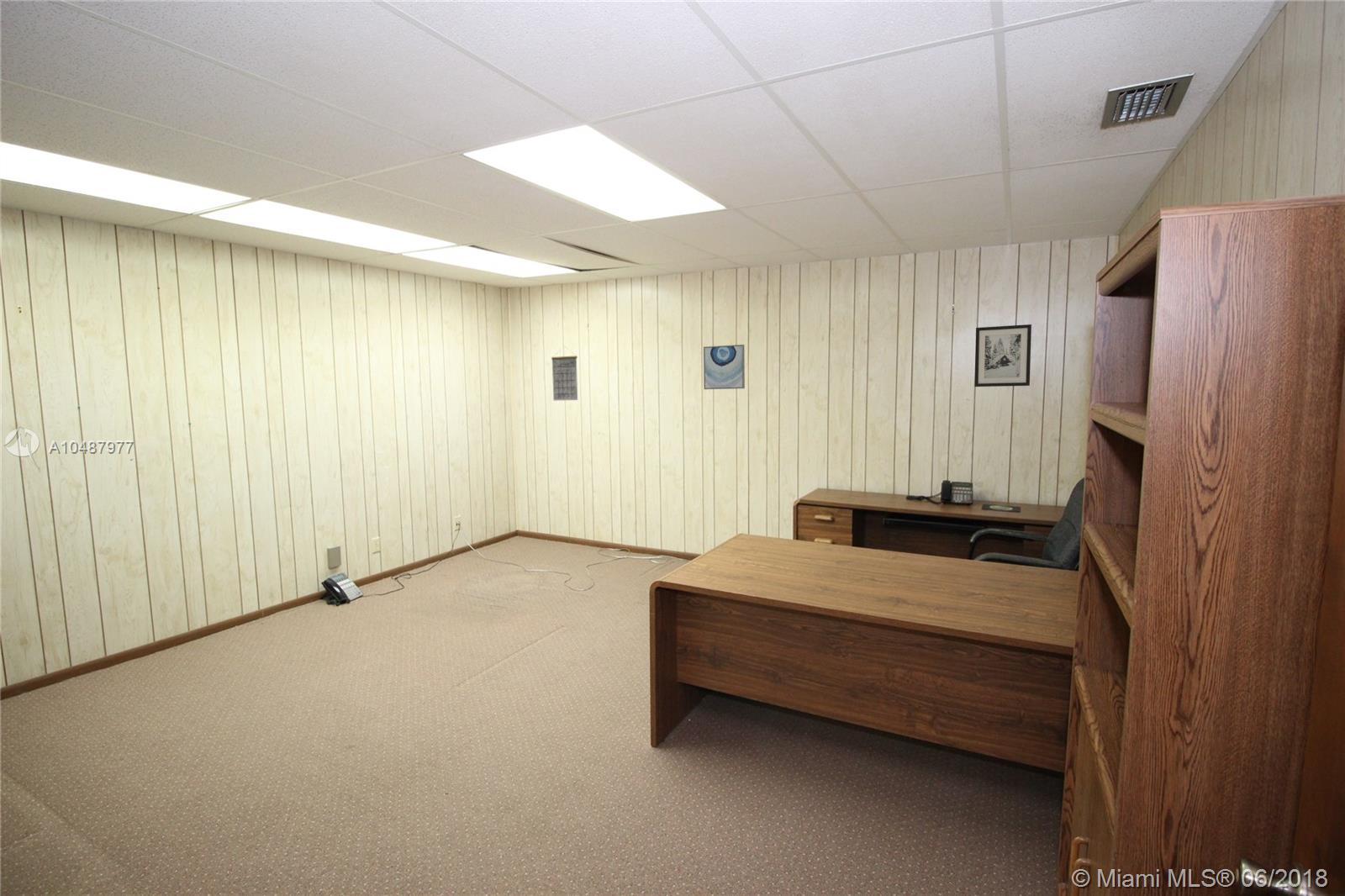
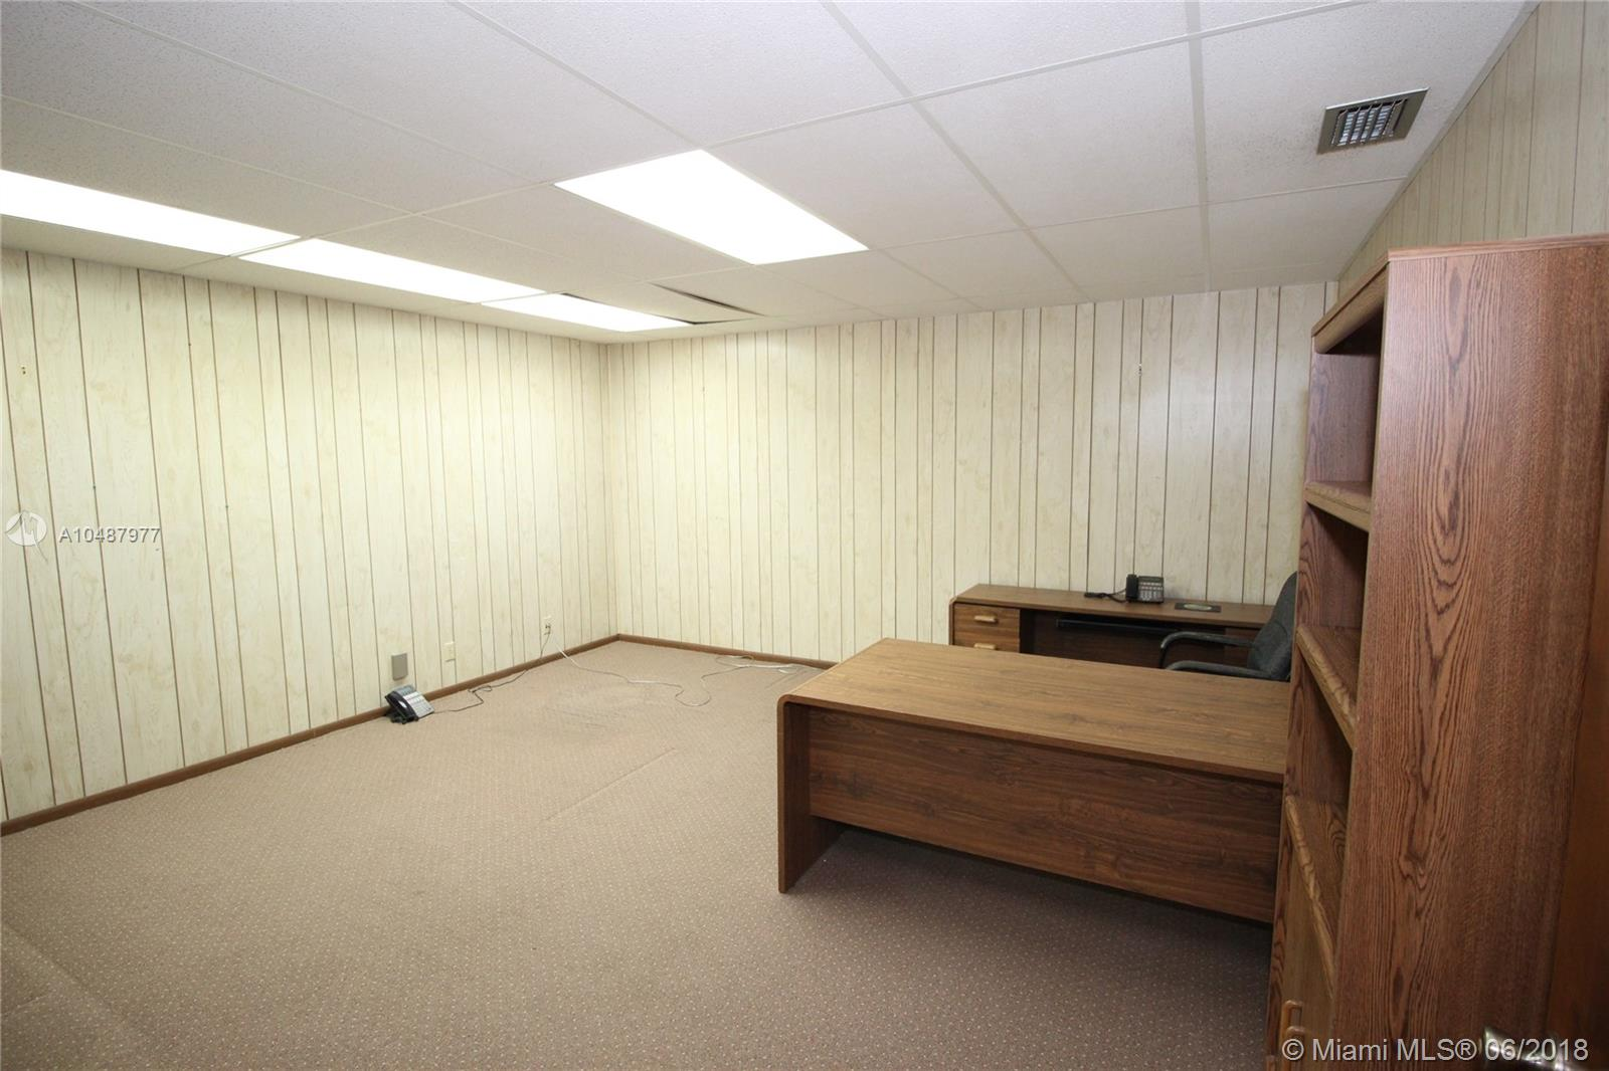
- calendar [551,346,578,401]
- wall art [973,324,1032,387]
- wall art [703,344,746,390]
